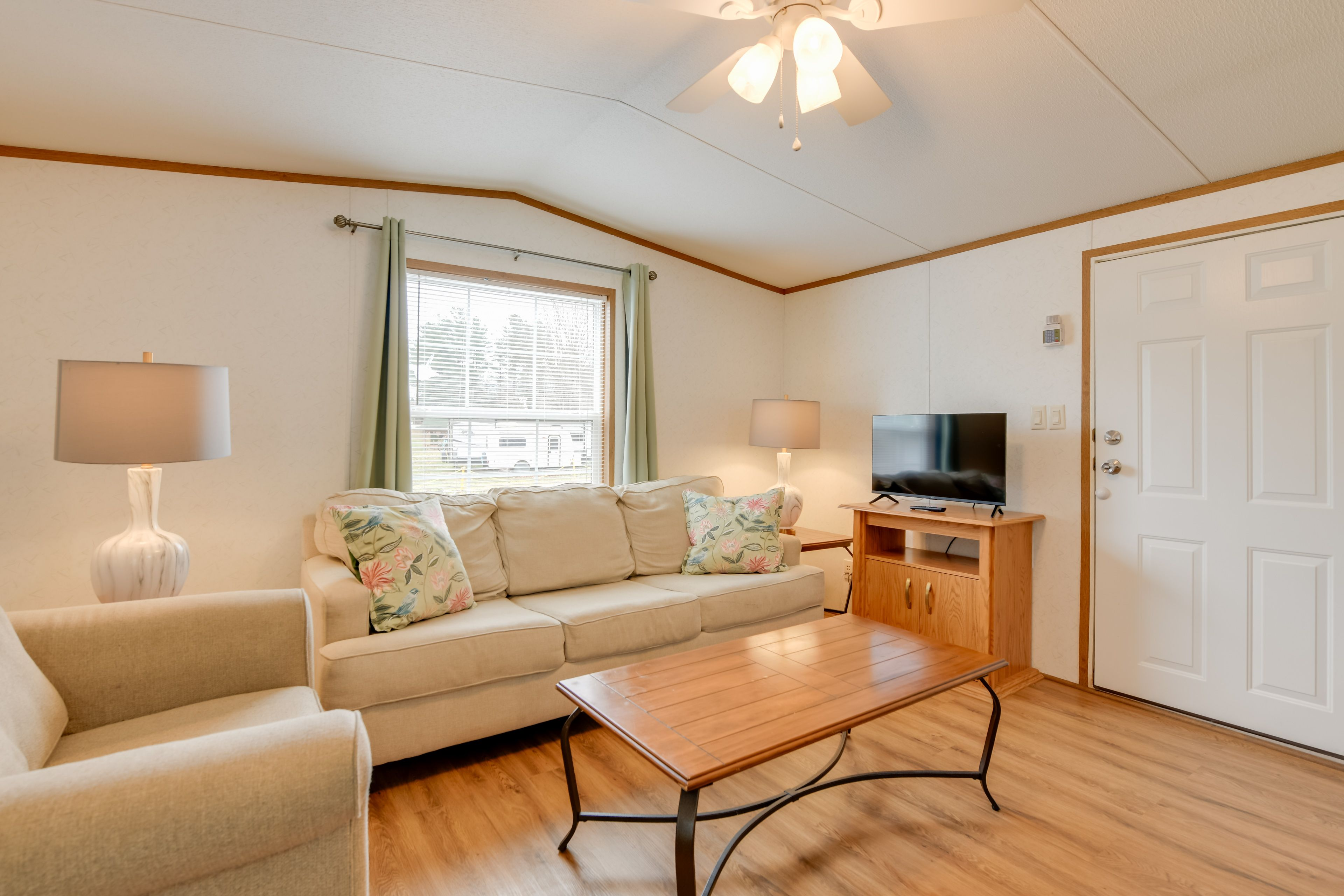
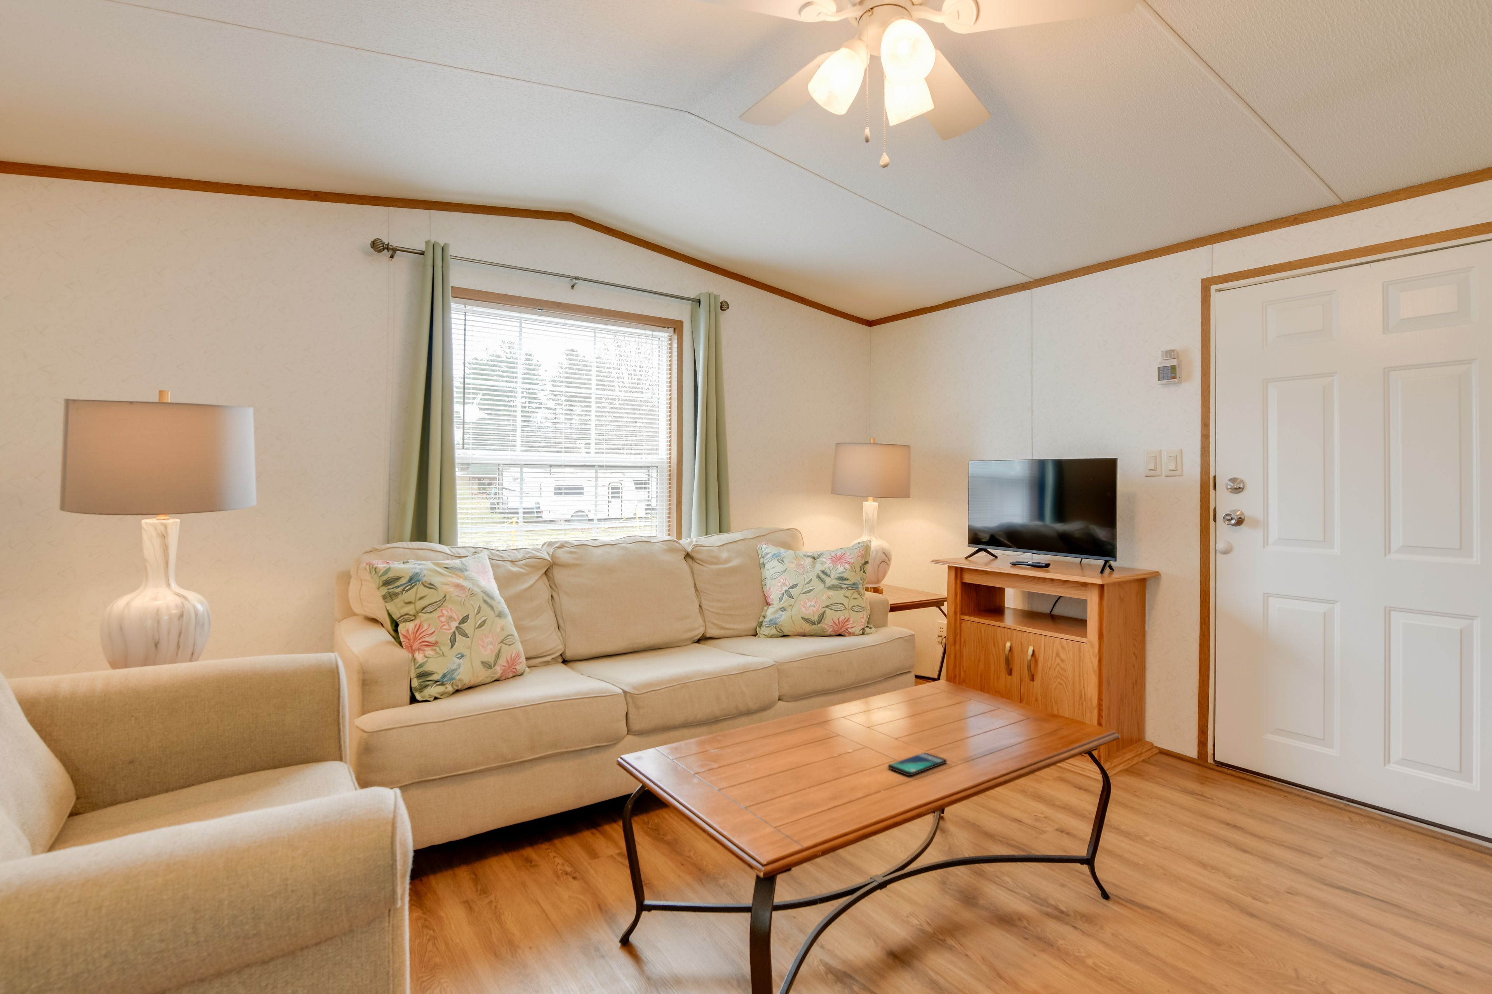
+ smartphone [887,752,947,777]
